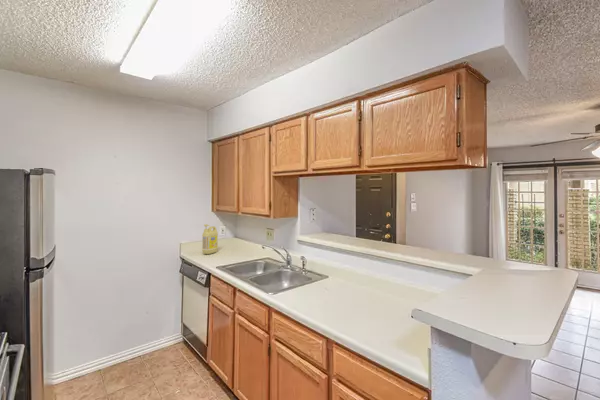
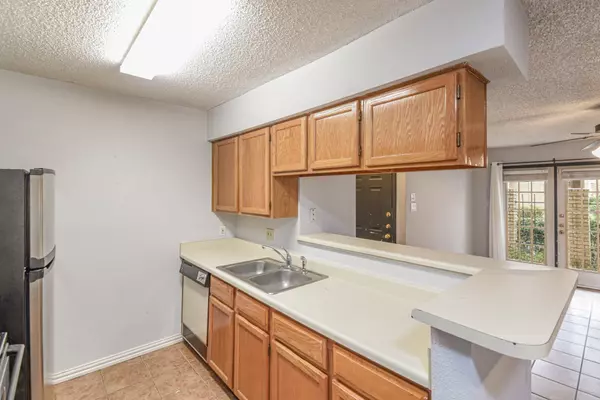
- detergent [201,223,219,255]
